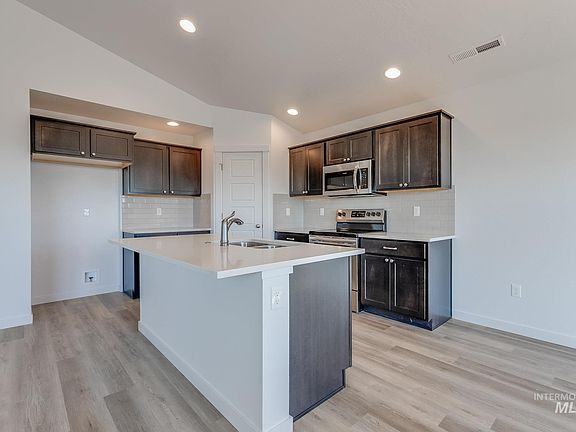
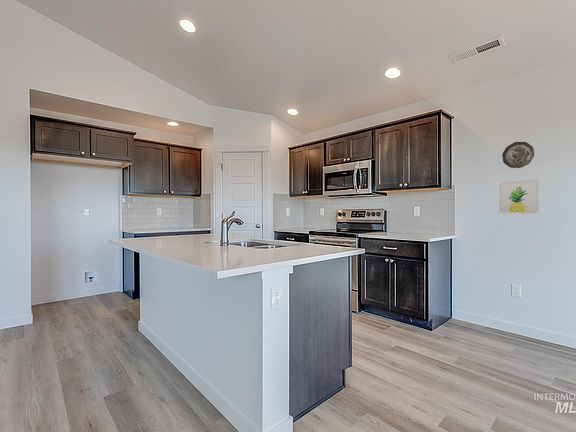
+ decorative plate [501,141,535,169]
+ wall art [498,179,540,215]
